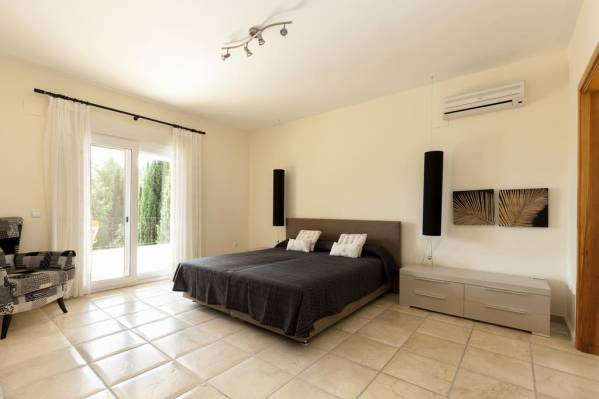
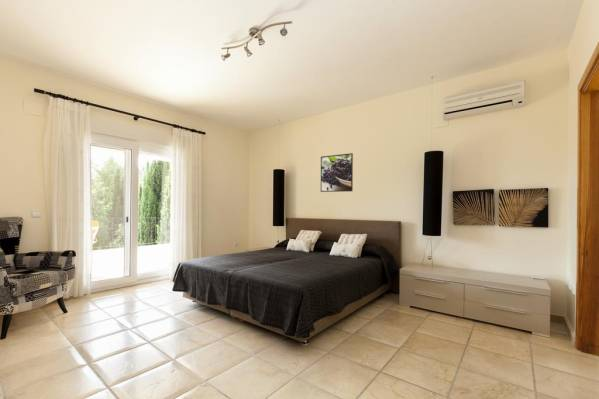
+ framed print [320,152,354,193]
